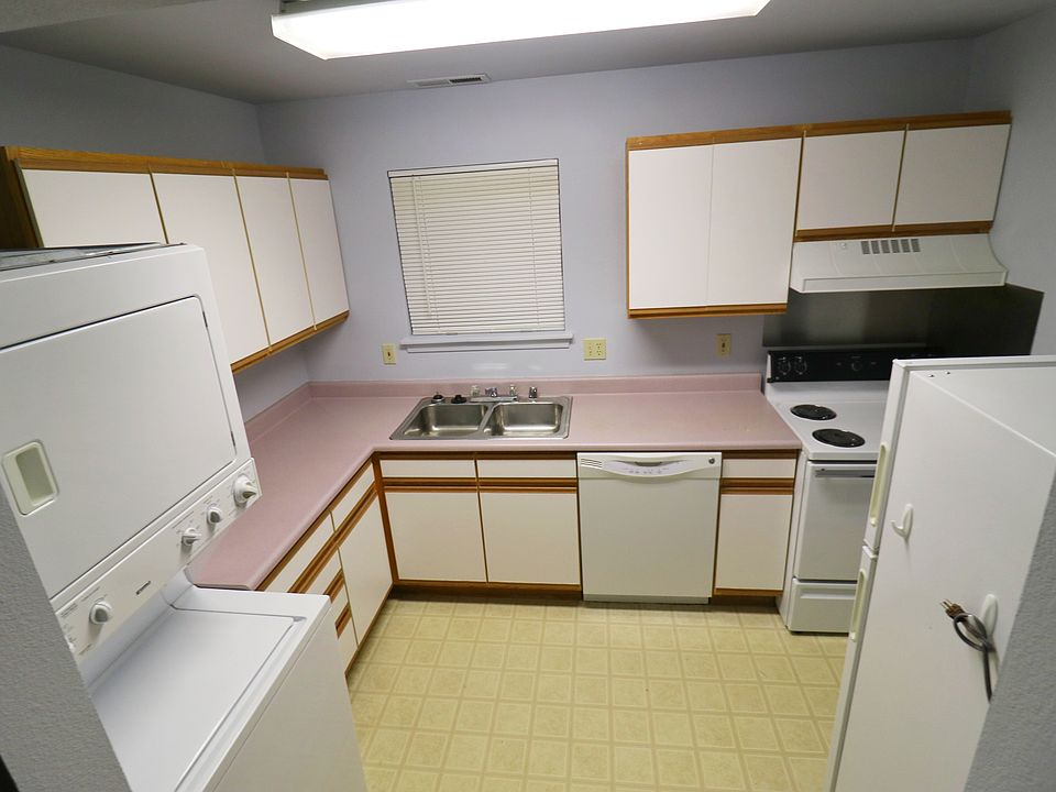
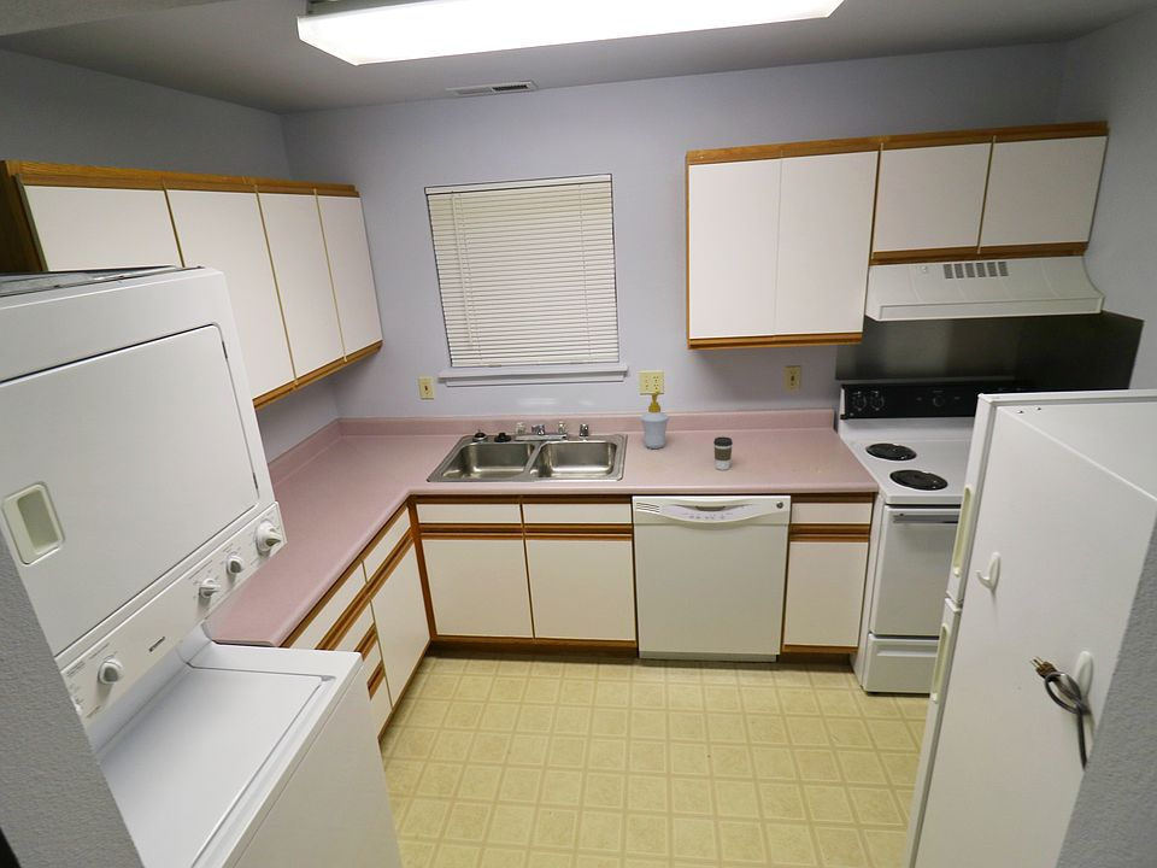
+ soap bottle [640,389,670,450]
+ coffee cup [712,435,734,471]
